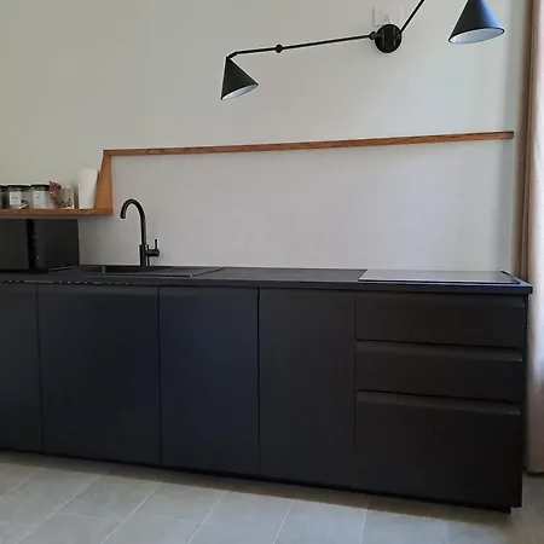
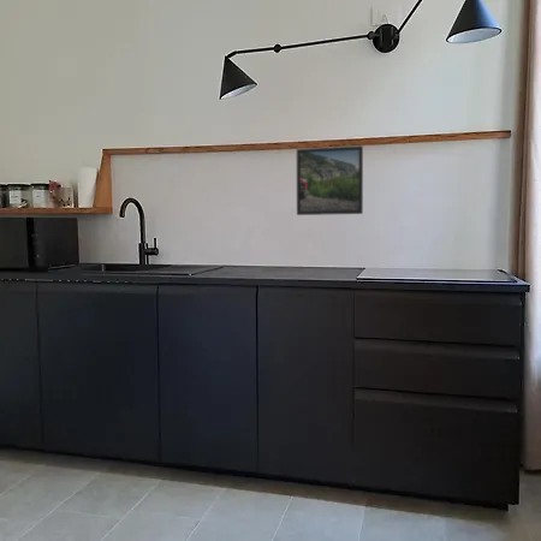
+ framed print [296,144,364,216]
